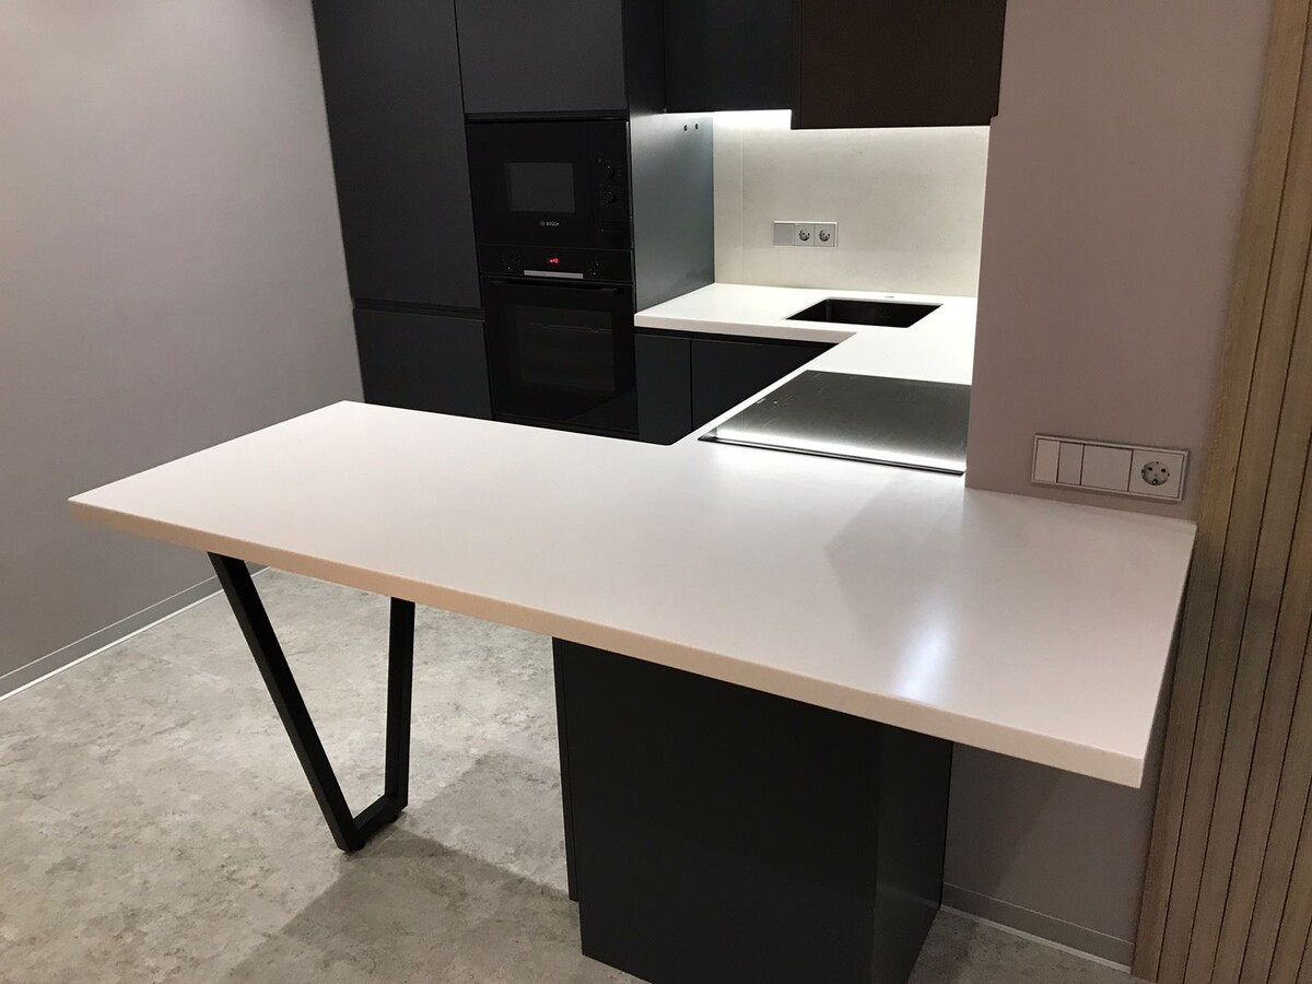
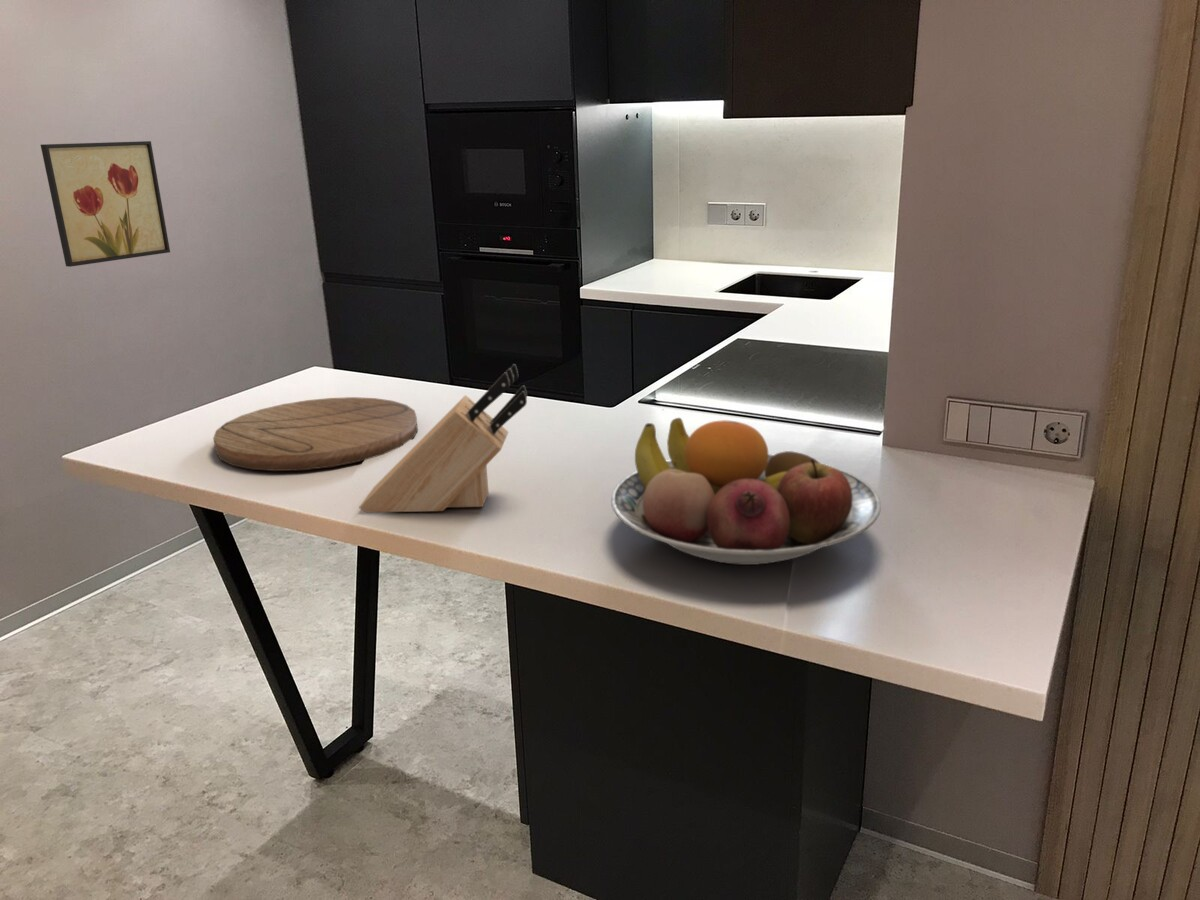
+ knife block [358,363,528,513]
+ cutting board [212,396,419,472]
+ fruit bowl [610,417,882,566]
+ wall art [40,140,171,268]
